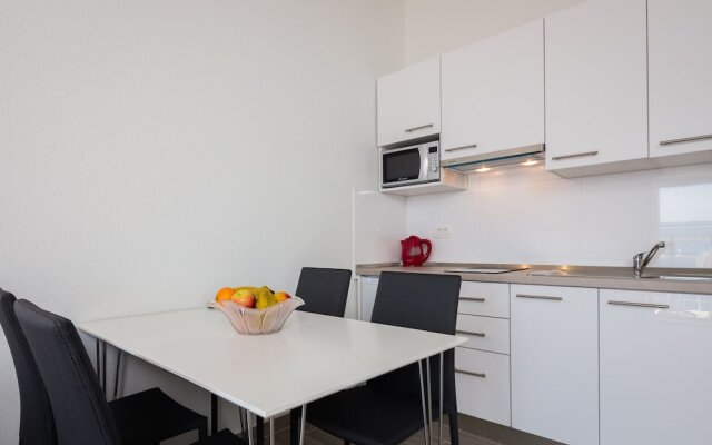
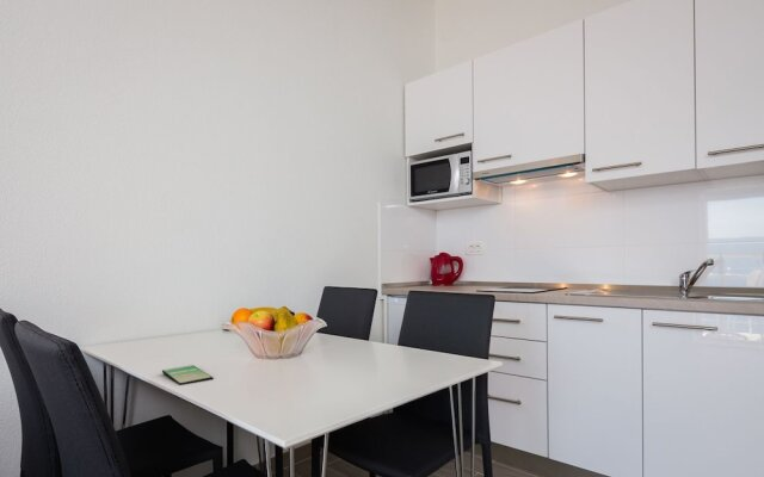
+ smartphone [161,364,214,386]
